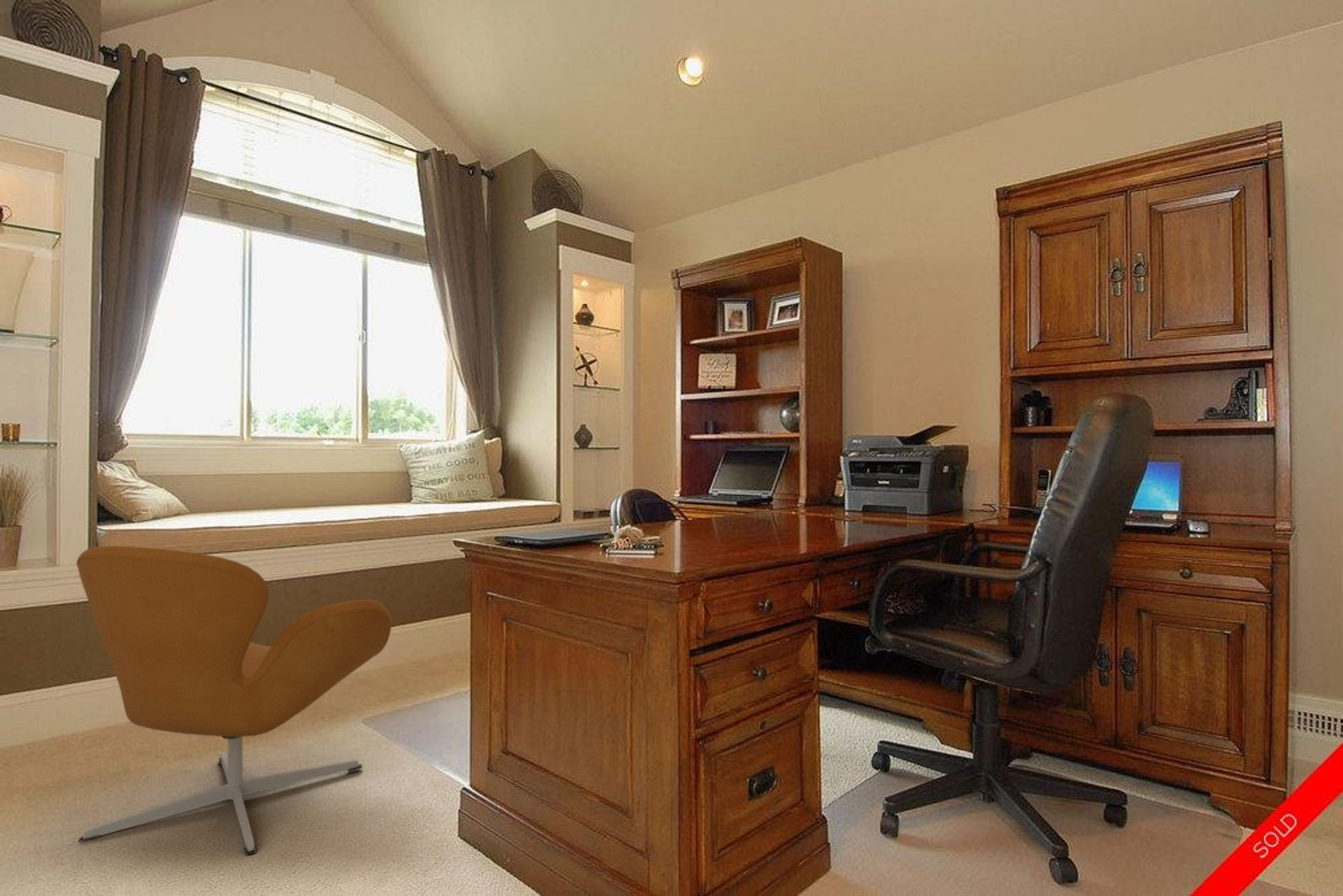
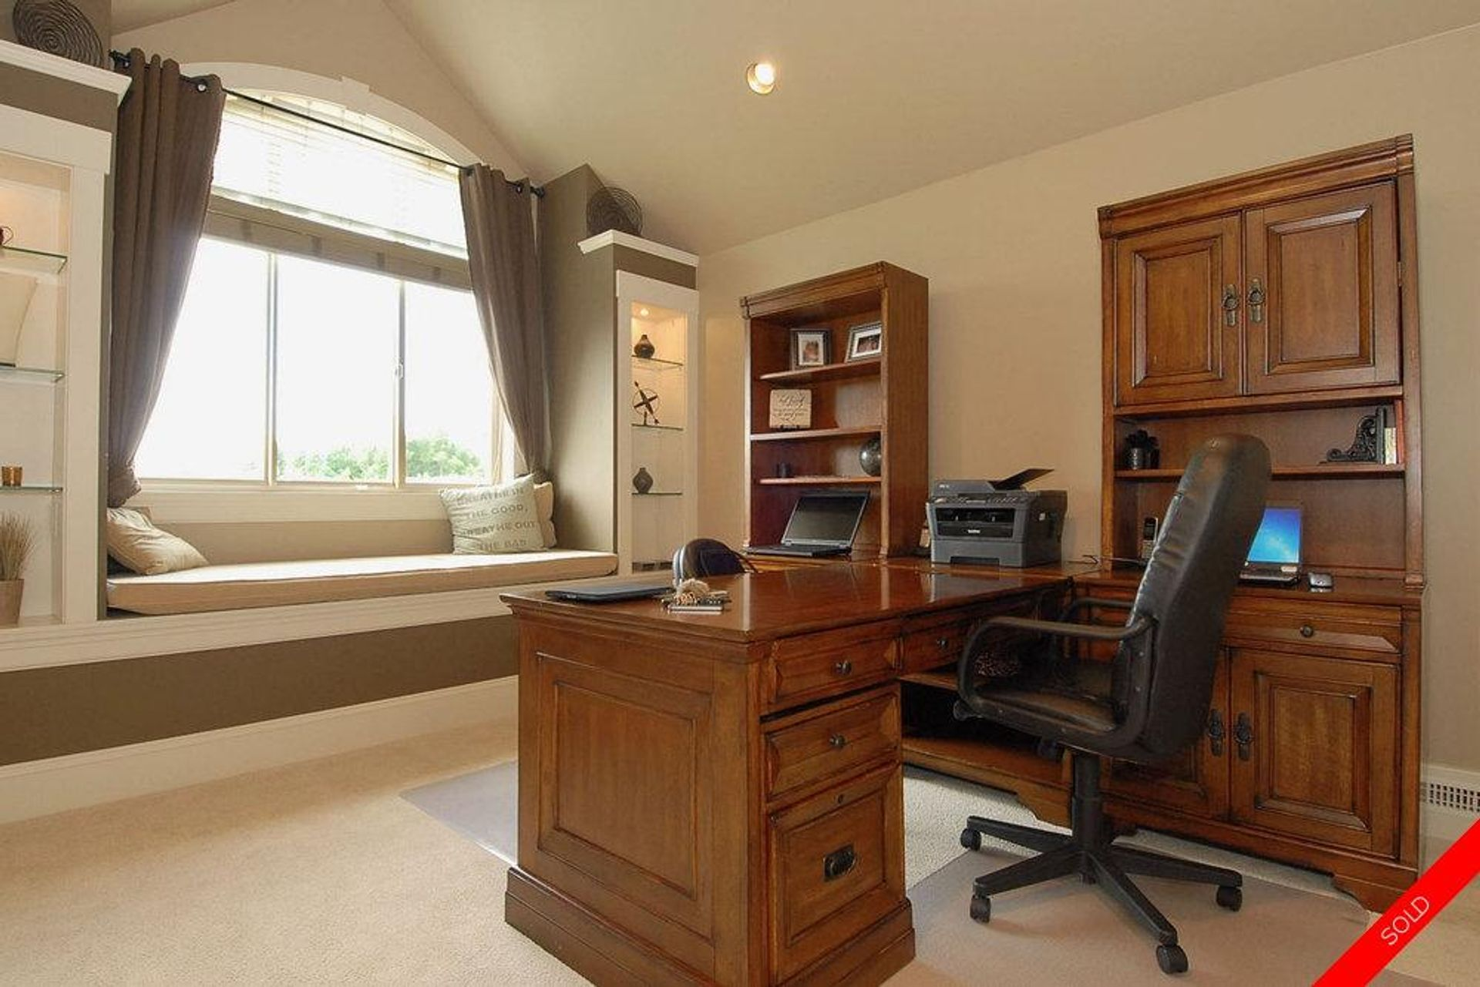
- armchair [76,545,392,856]
